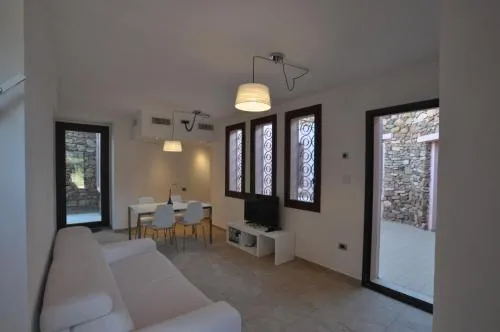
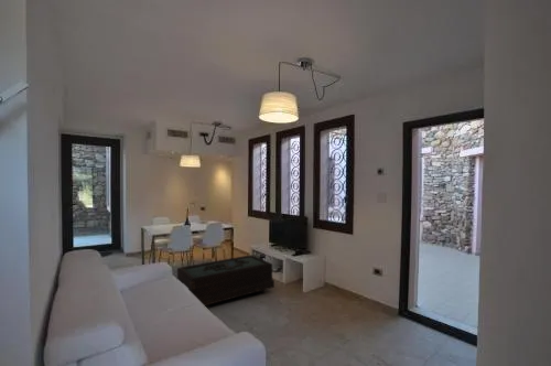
+ coffee table [176,254,276,306]
